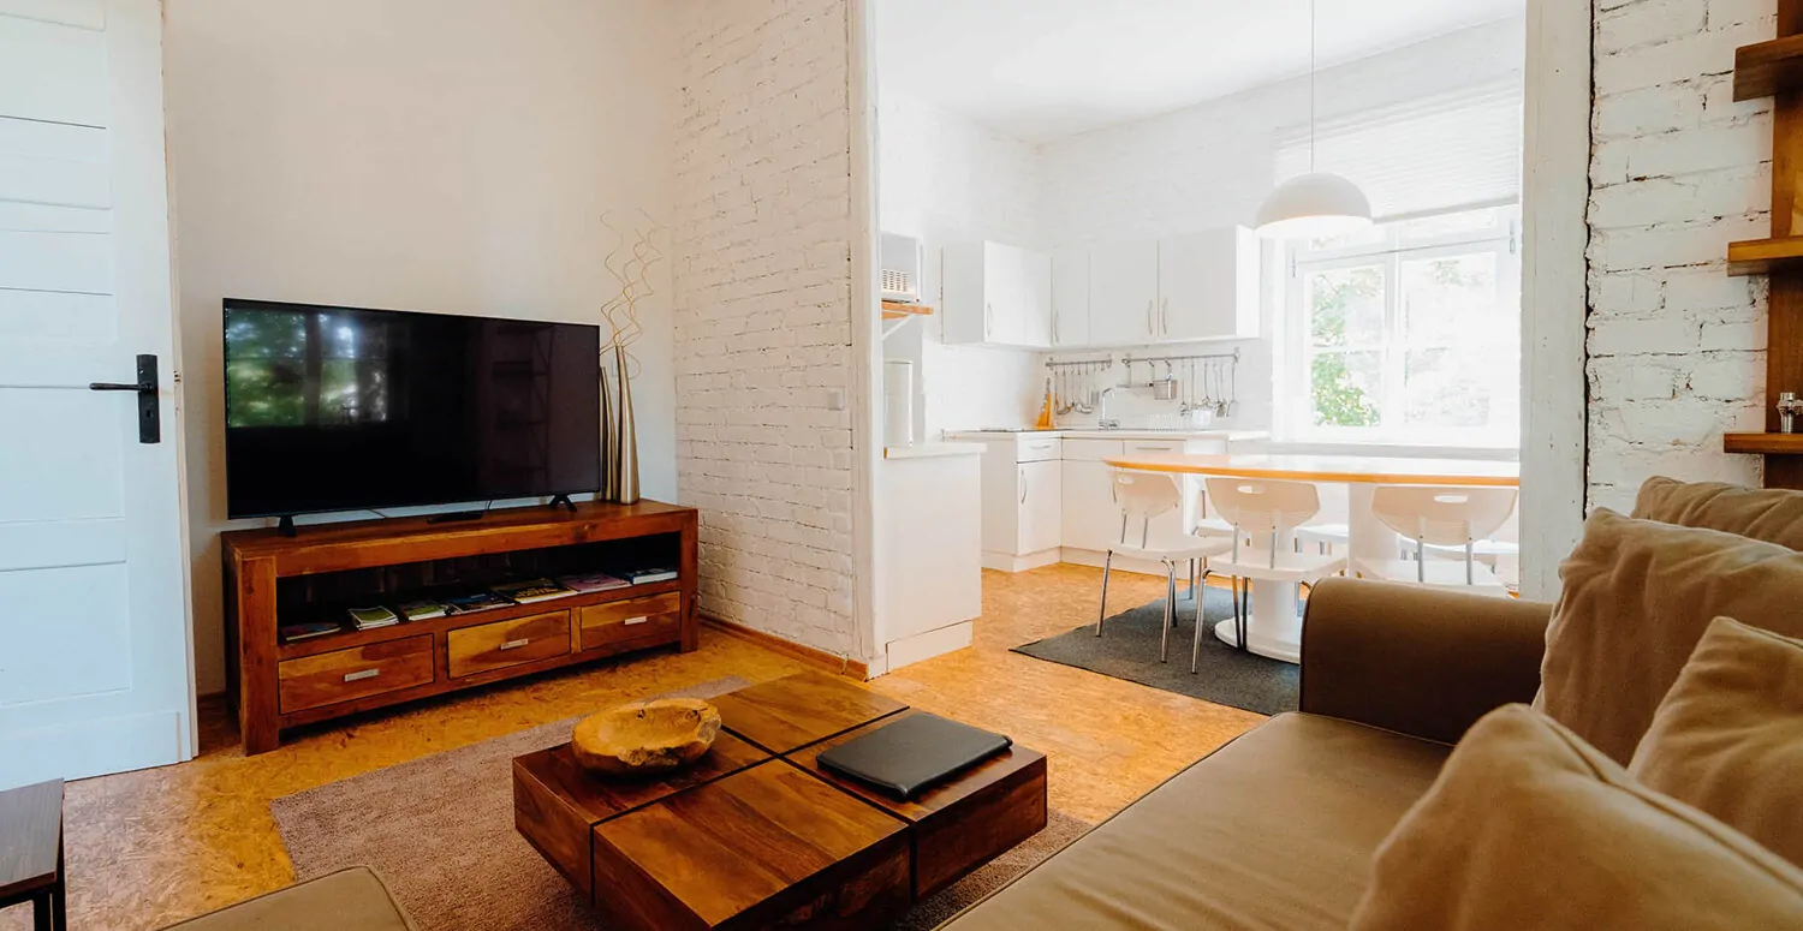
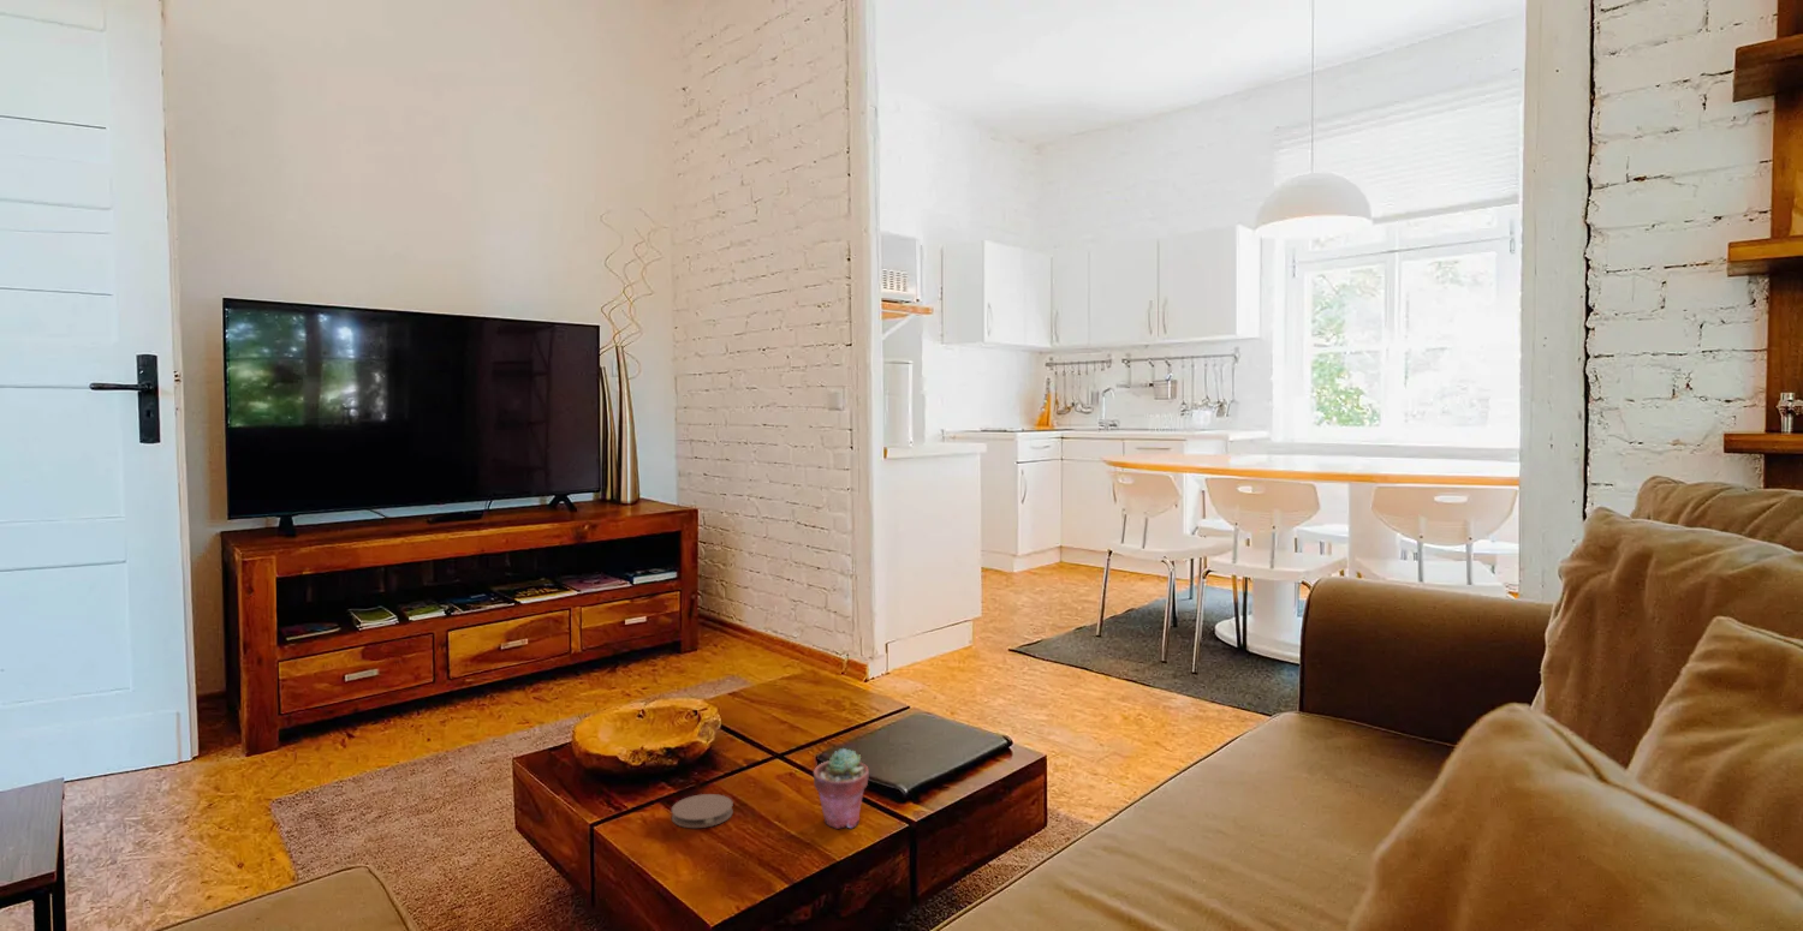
+ potted succulent [813,747,870,830]
+ coaster [671,793,734,829]
